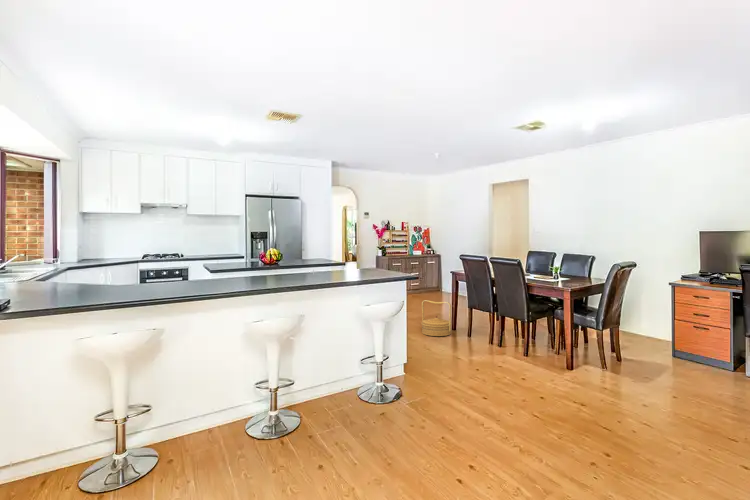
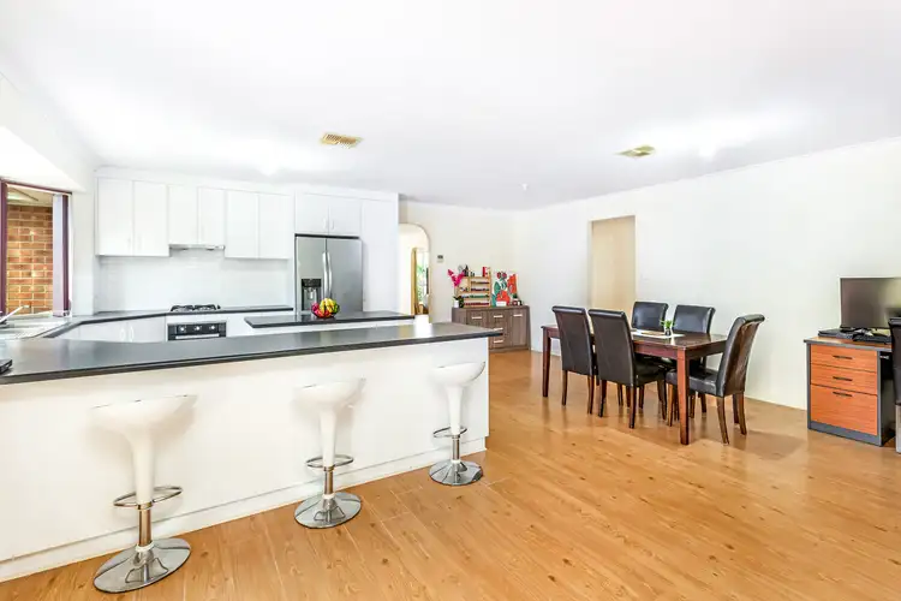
- woven basket [420,299,453,337]
